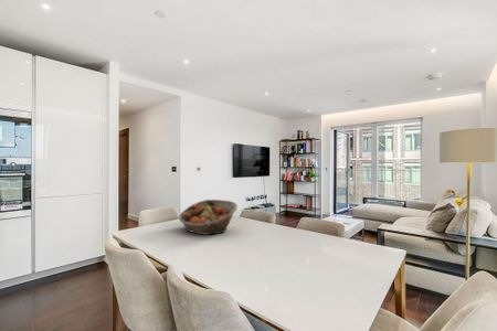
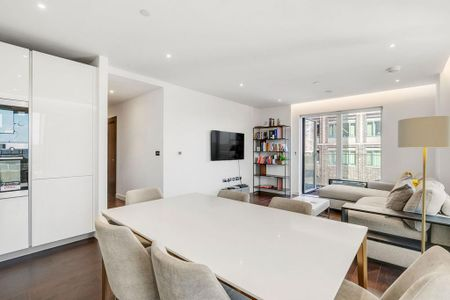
- fruit basket [178,199,239,236]
